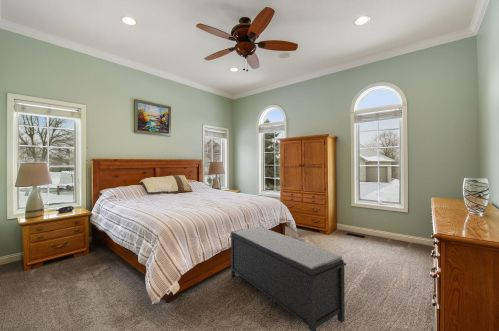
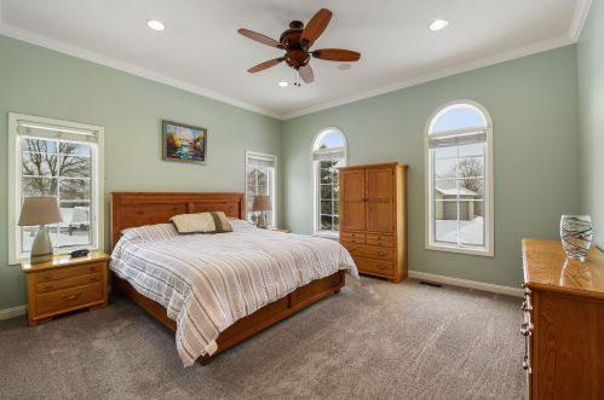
- bench [229,226,347,331]
